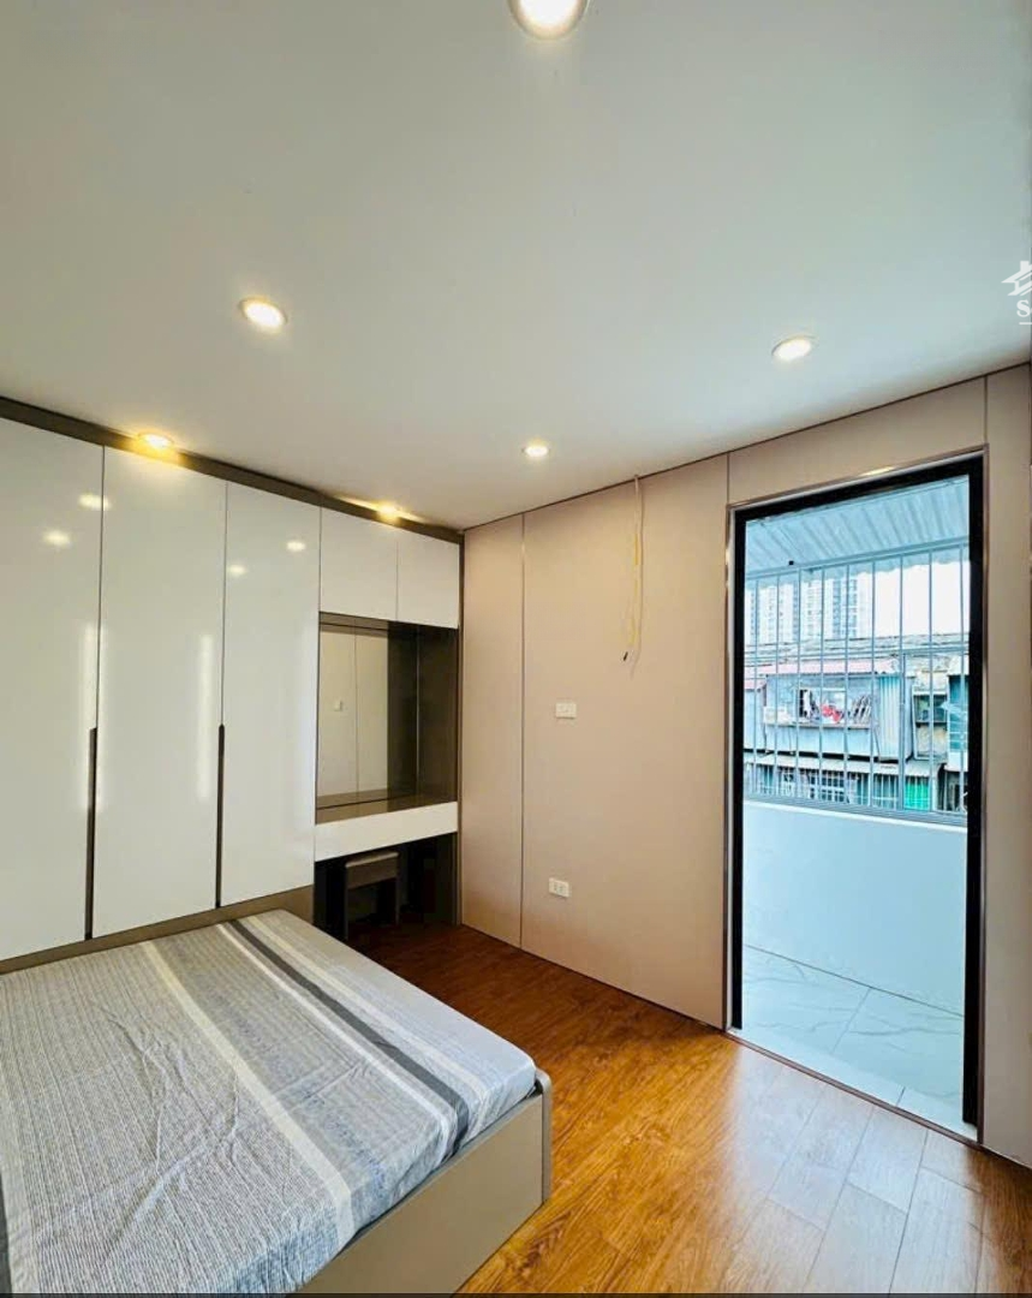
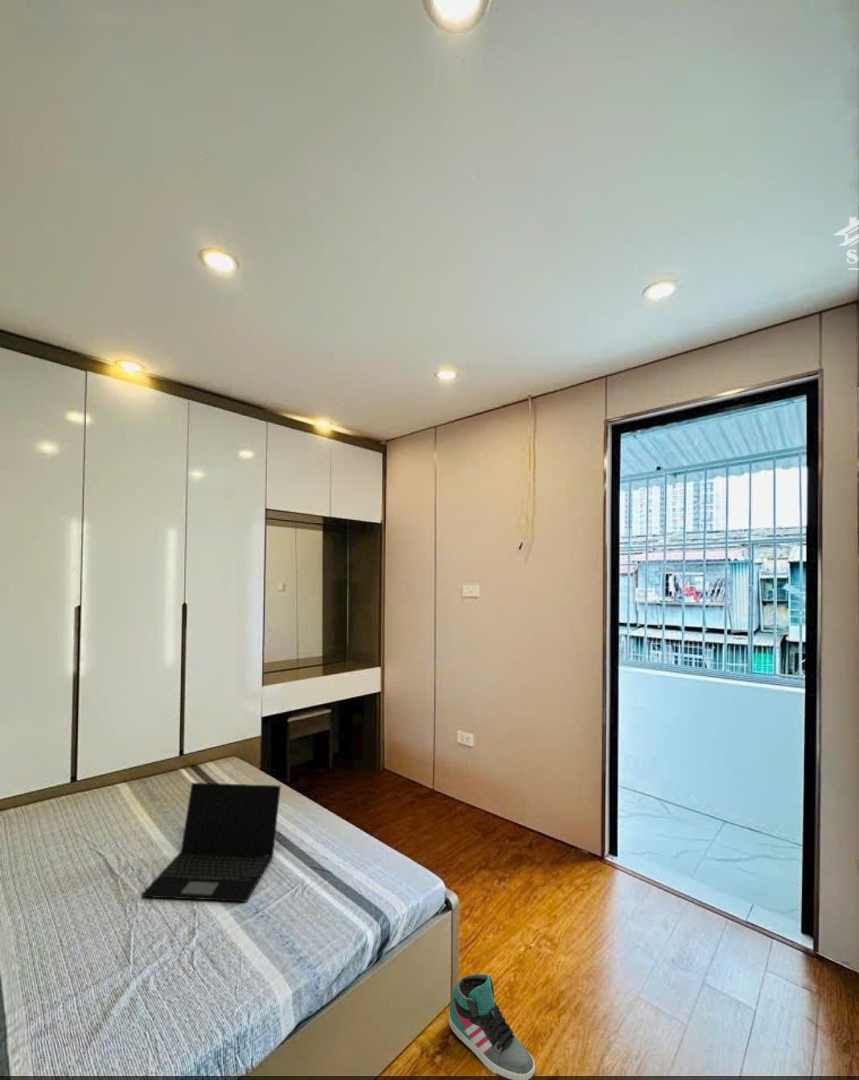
+ laptop [141,782,282,903]
+ sneaker [448,973,536,1080]
